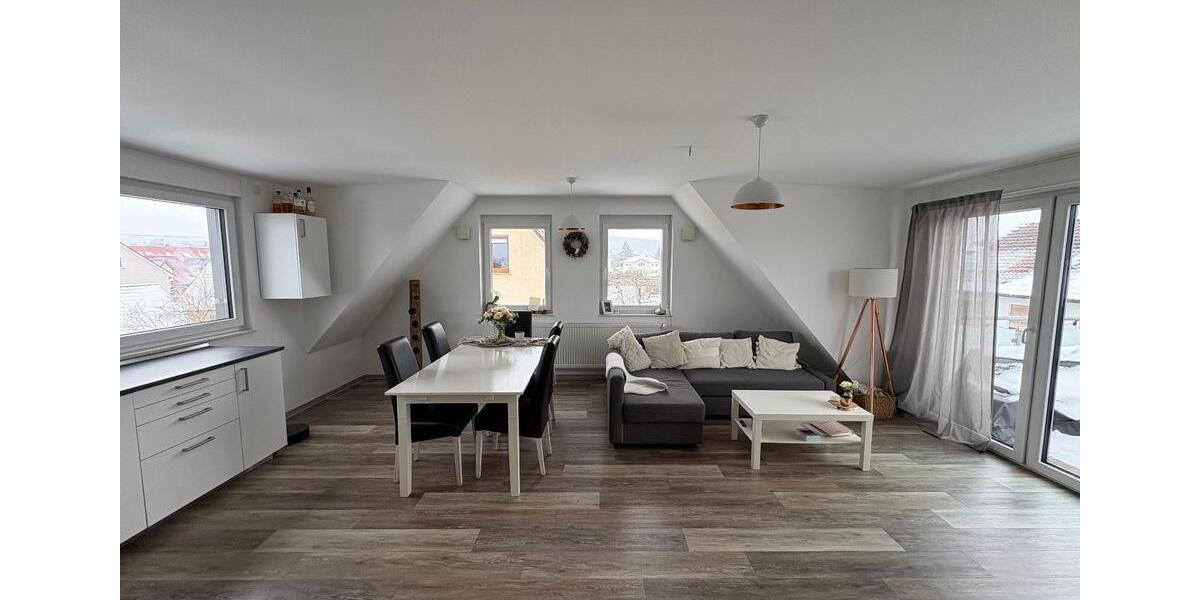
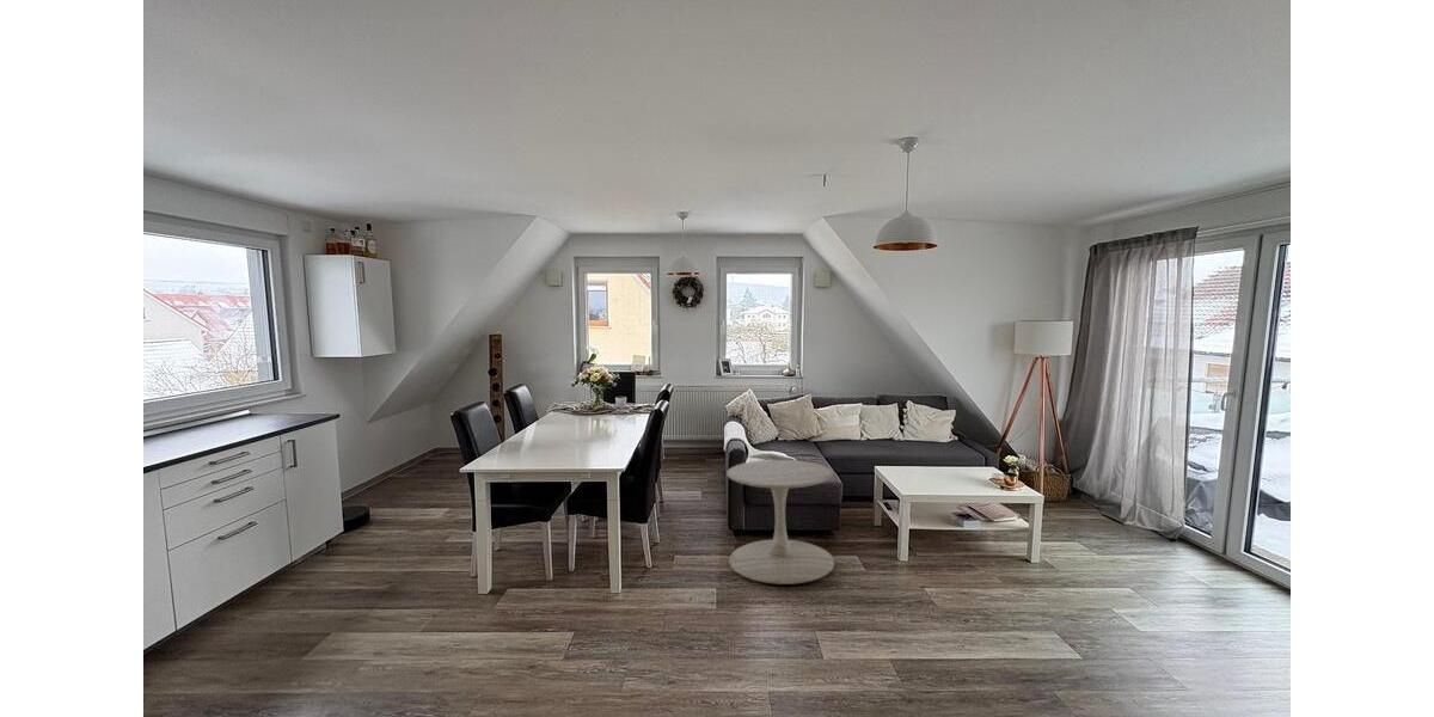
+ side table [725,459,835,586]
